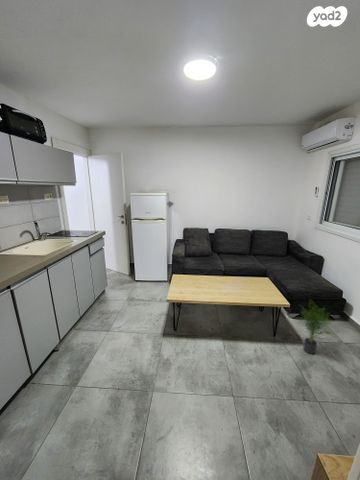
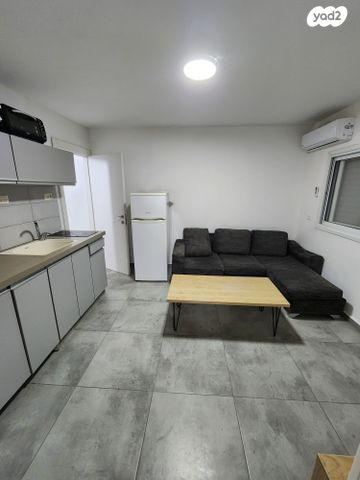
- potted plant [297,300,334,355]
